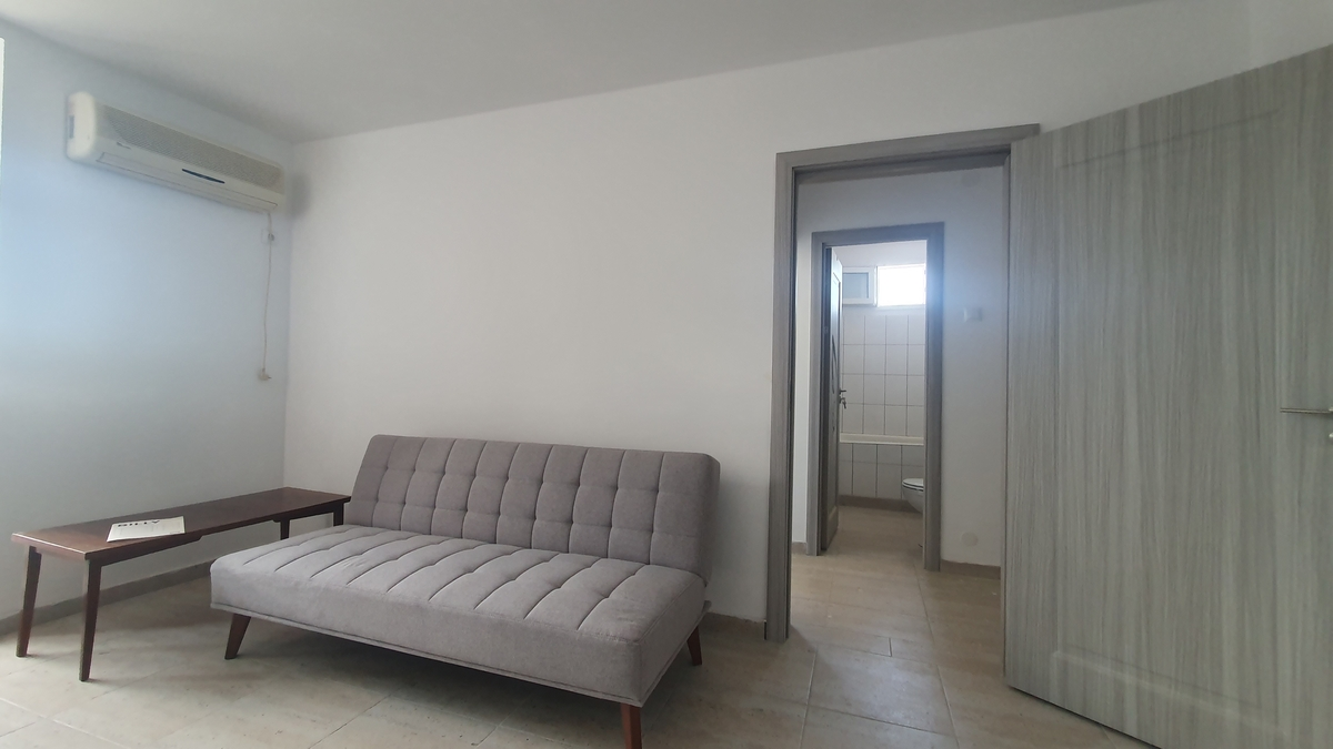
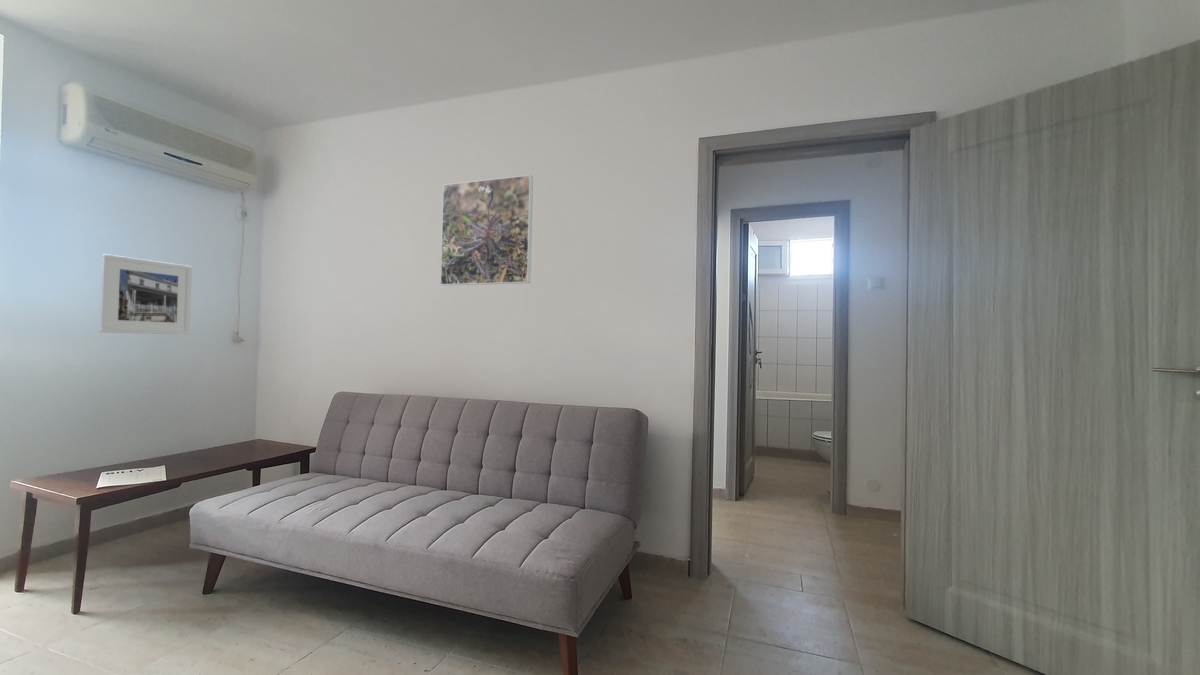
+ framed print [99,253,193,336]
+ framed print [439,174,534,286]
